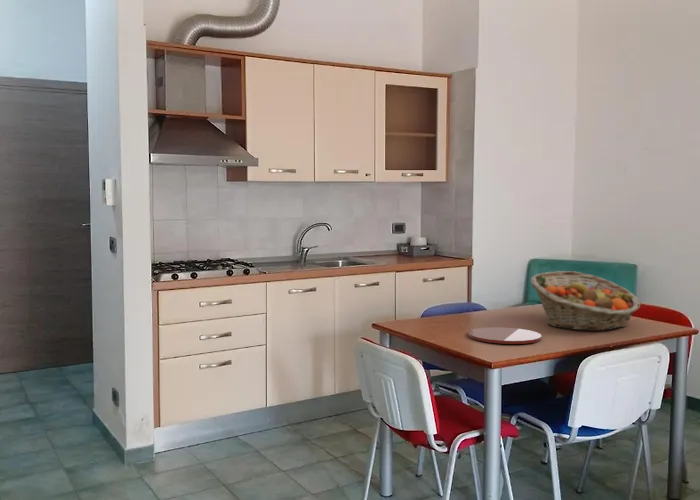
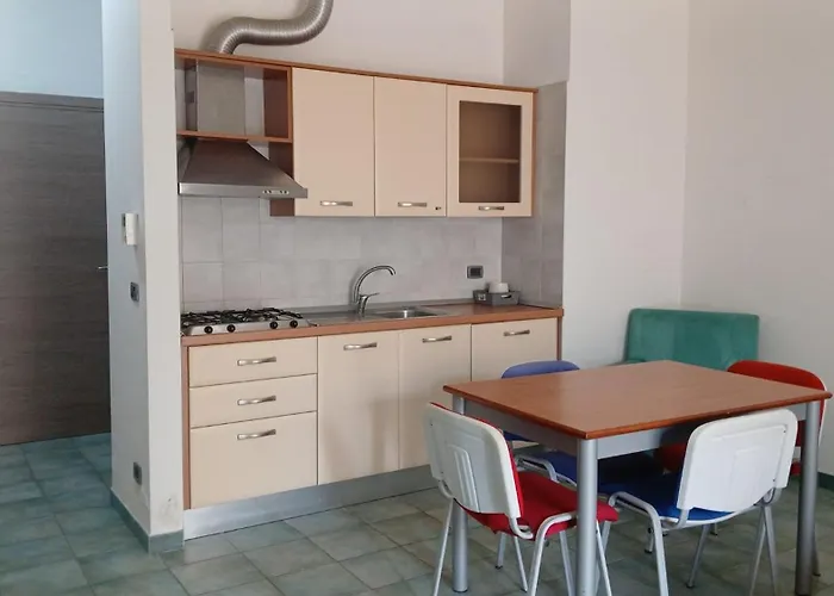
- plate [467,326,543,345]
- fruit basket [530,270,642,332]
